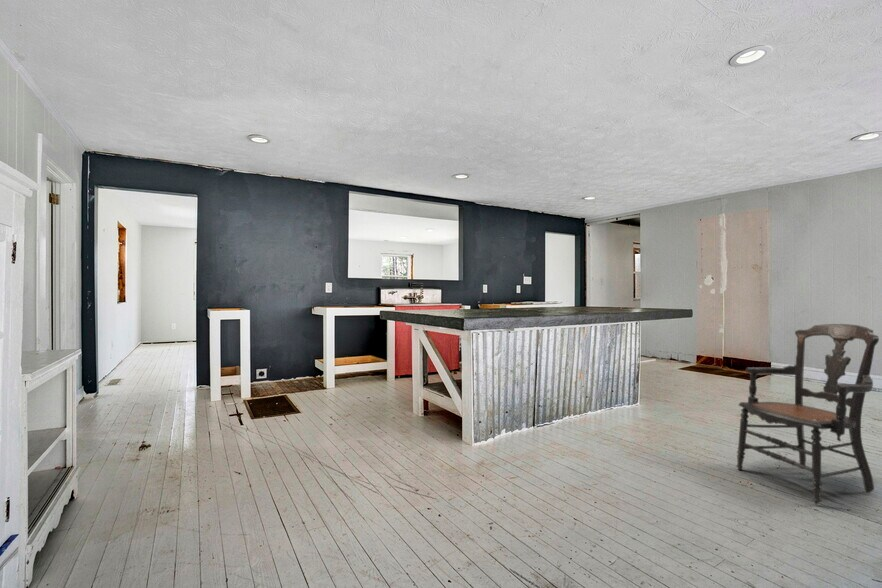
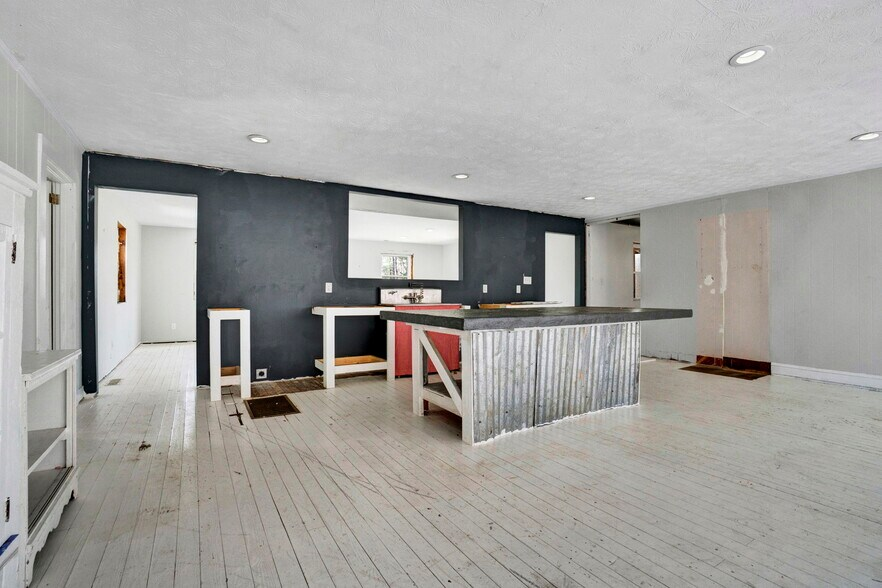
- armchair [736,323,880,505]
